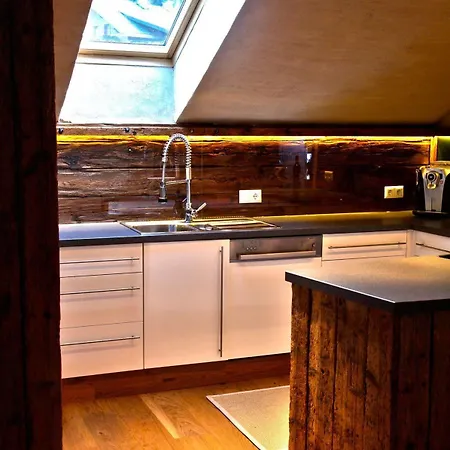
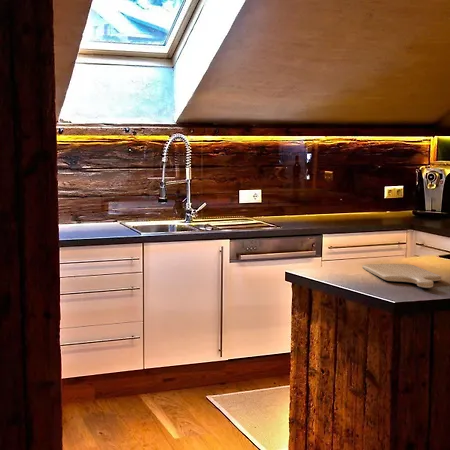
+ chopping board [361,263,442,289]
